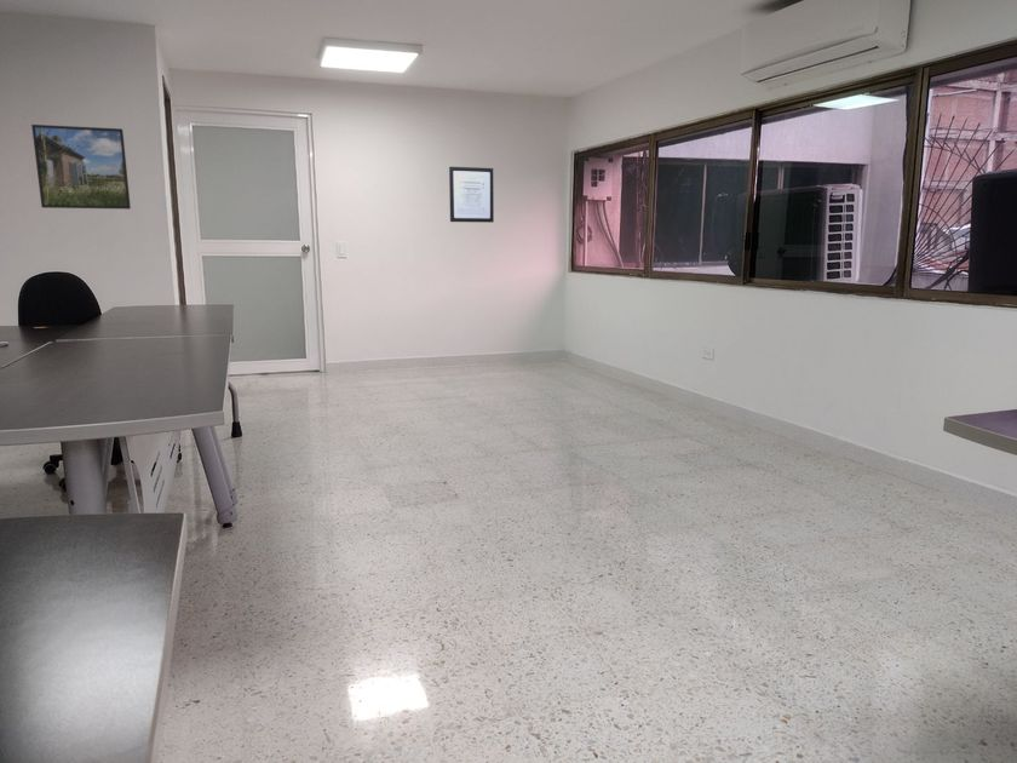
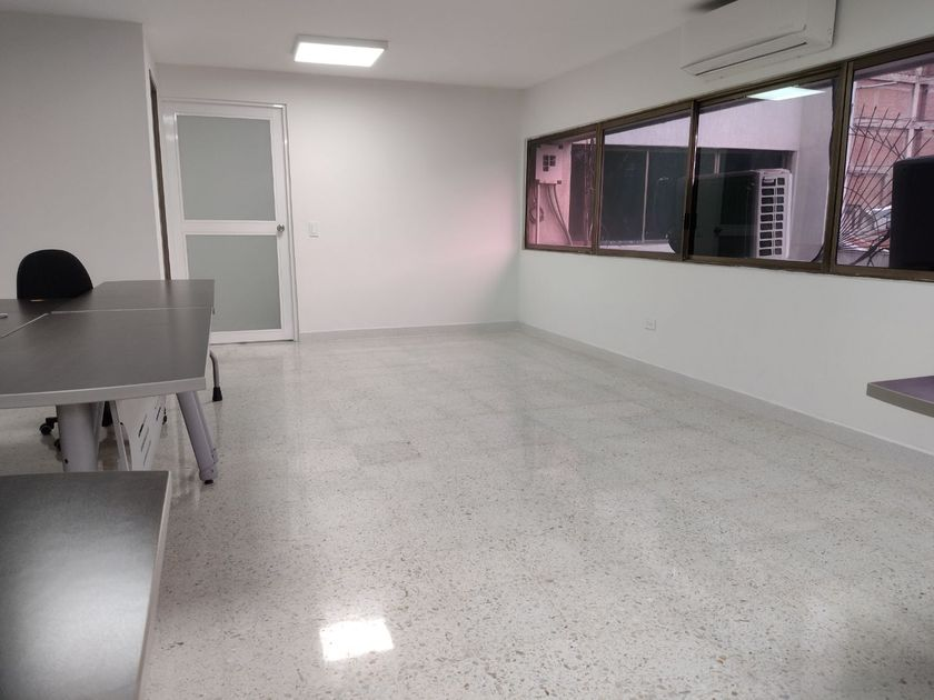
- wall art [448,166,495,224]
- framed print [30,124,132,211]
